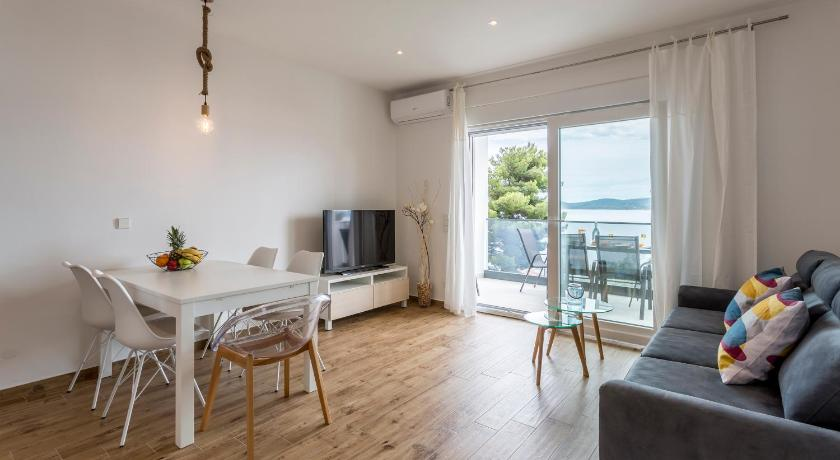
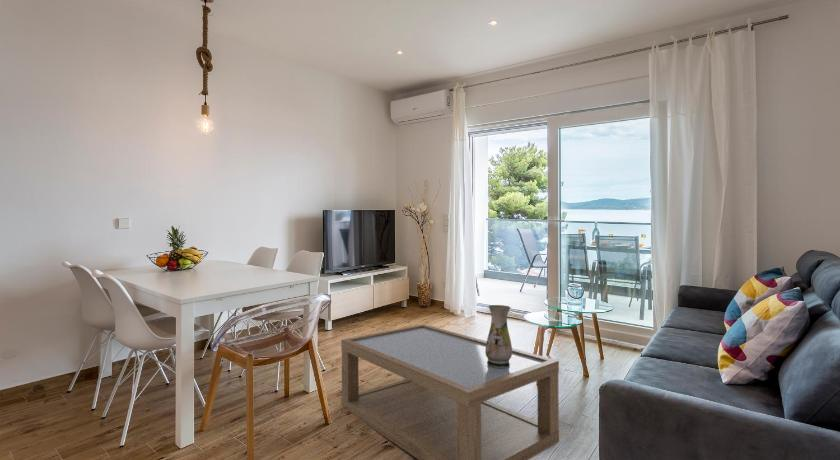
+ vase [485,304,513,368]
+ coffee table [340,323,560,460]
